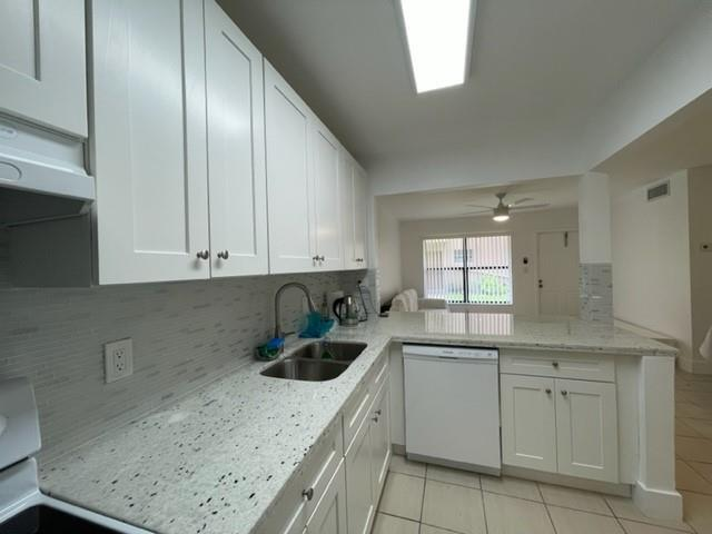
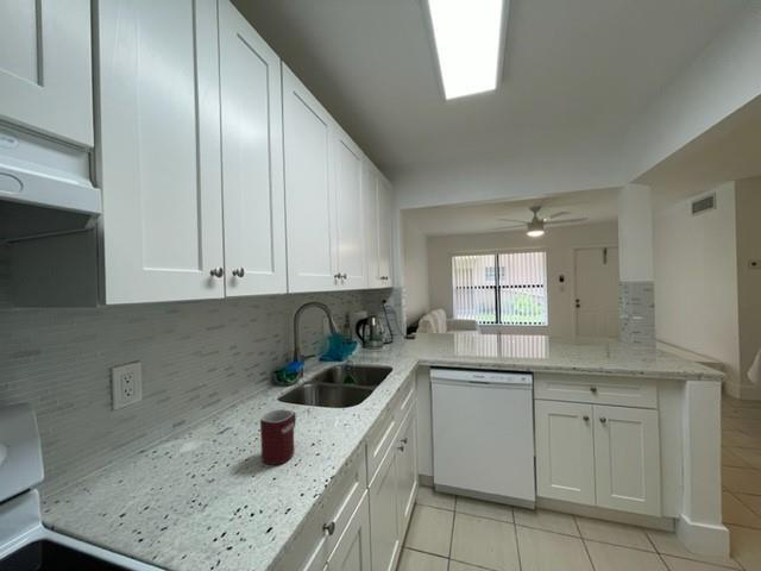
+ mug [259,408,297,466]
